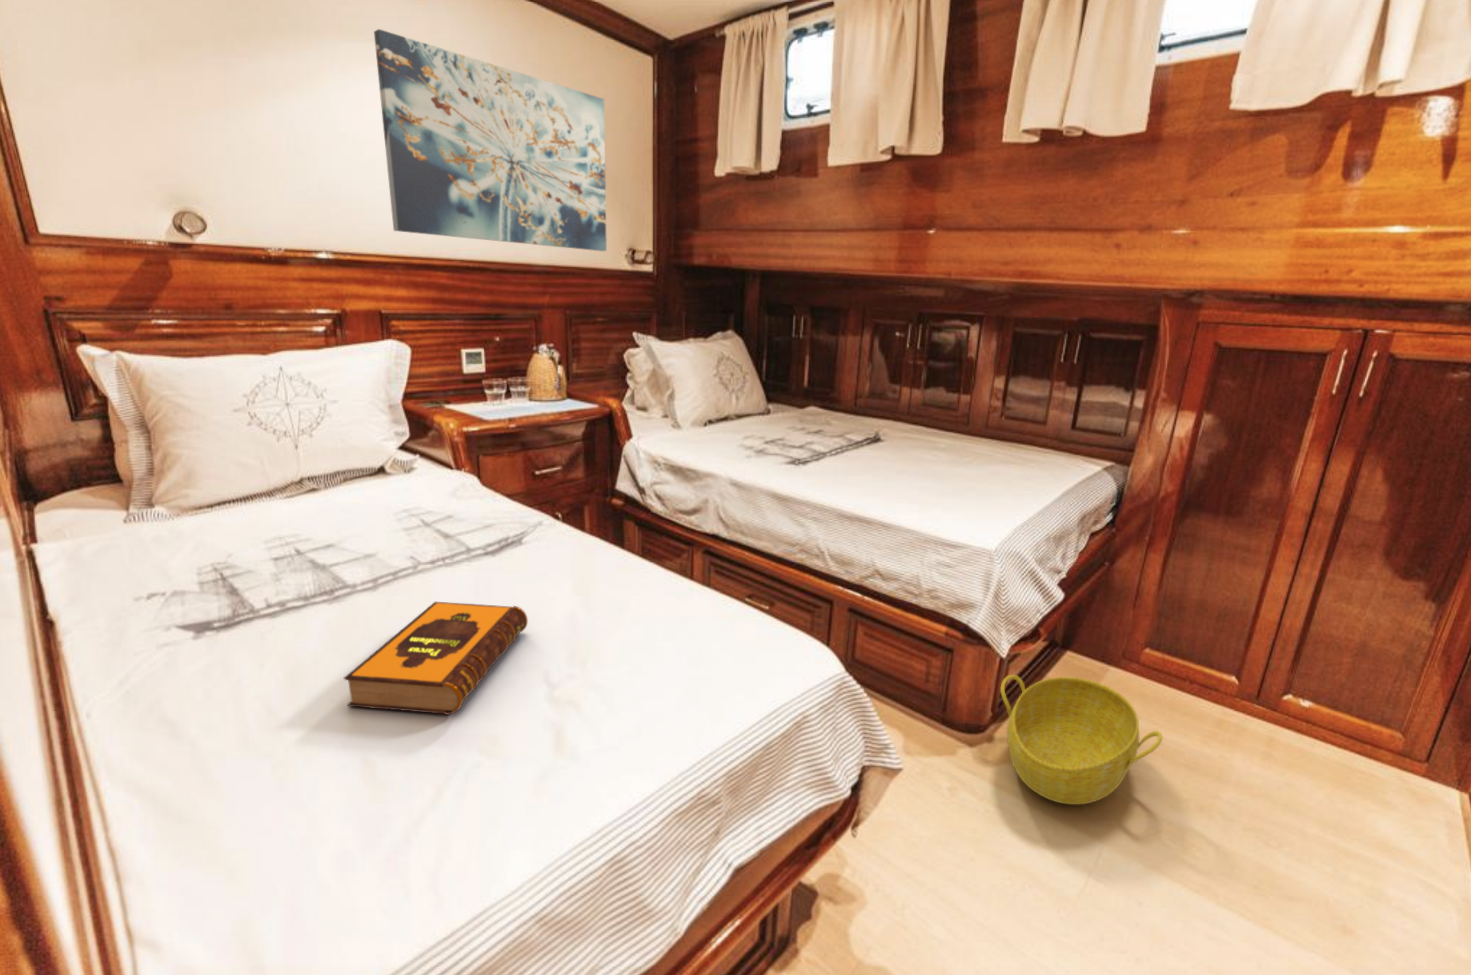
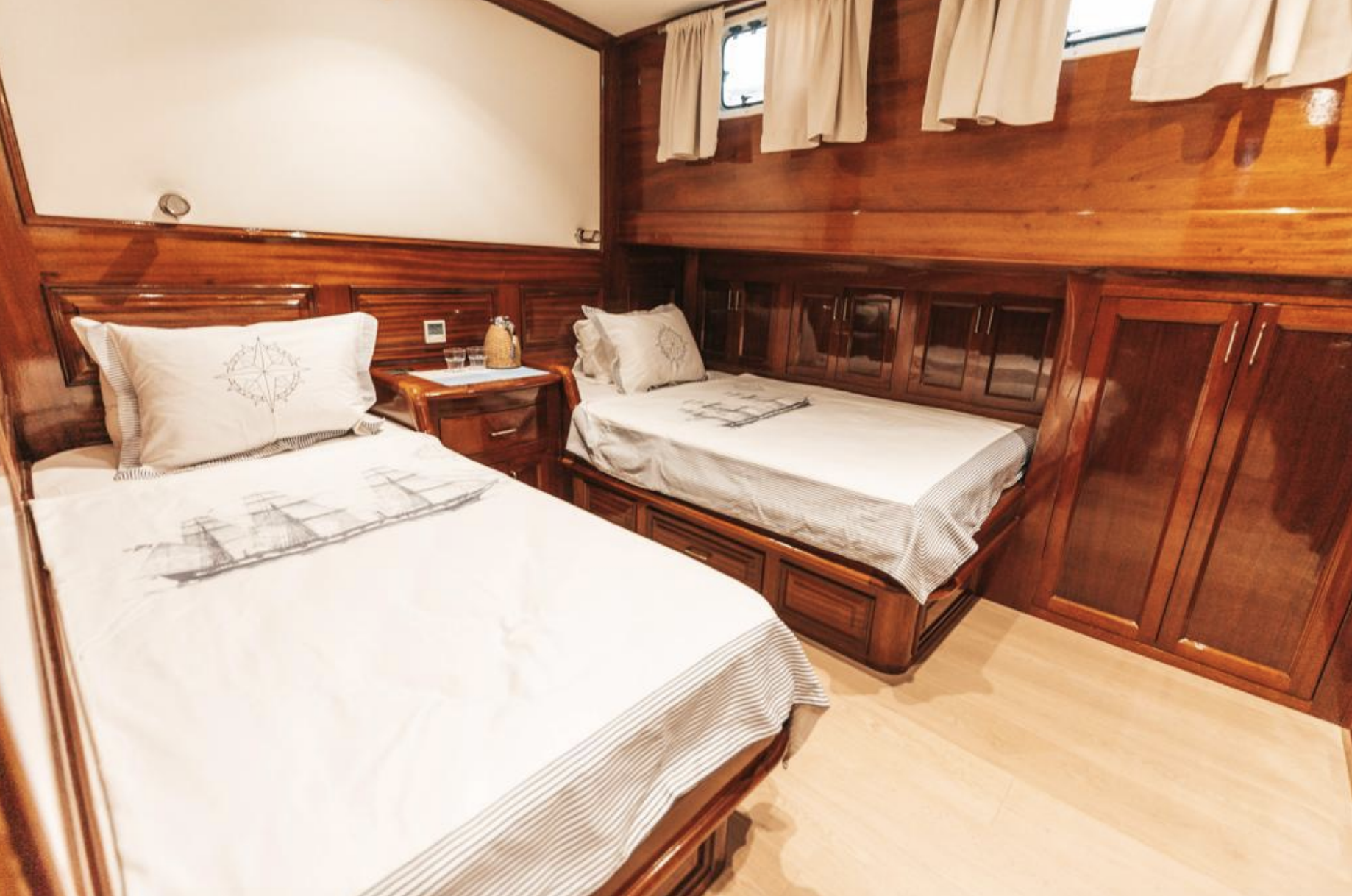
- wall art [373,28,607,252]
- basket [1000,674,1163,805]
- hardback book [344,601,528,716]
